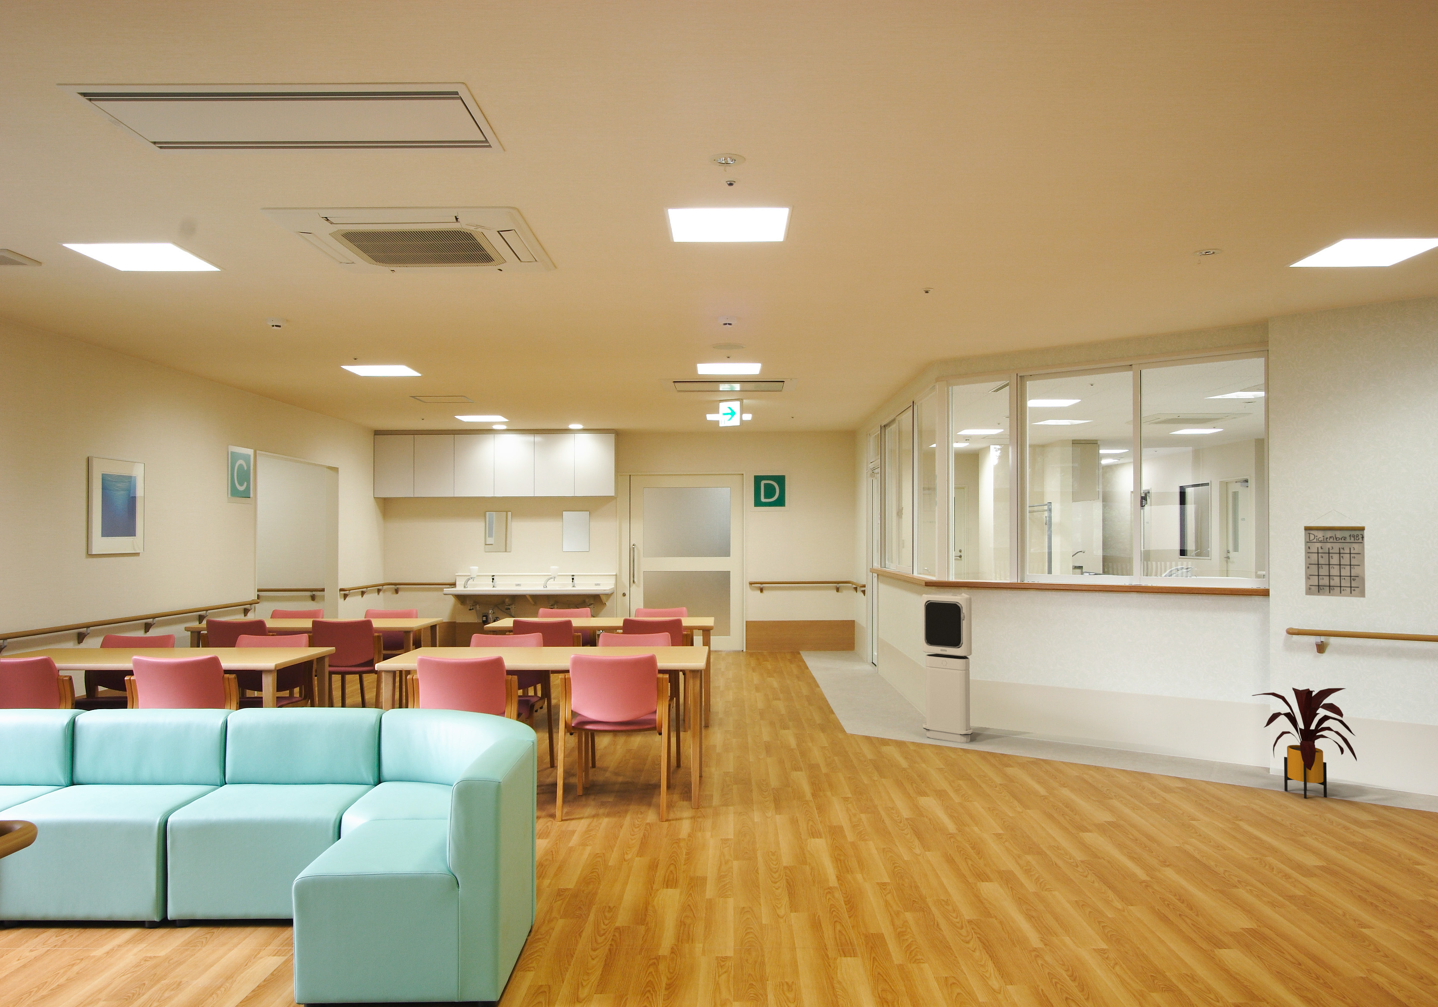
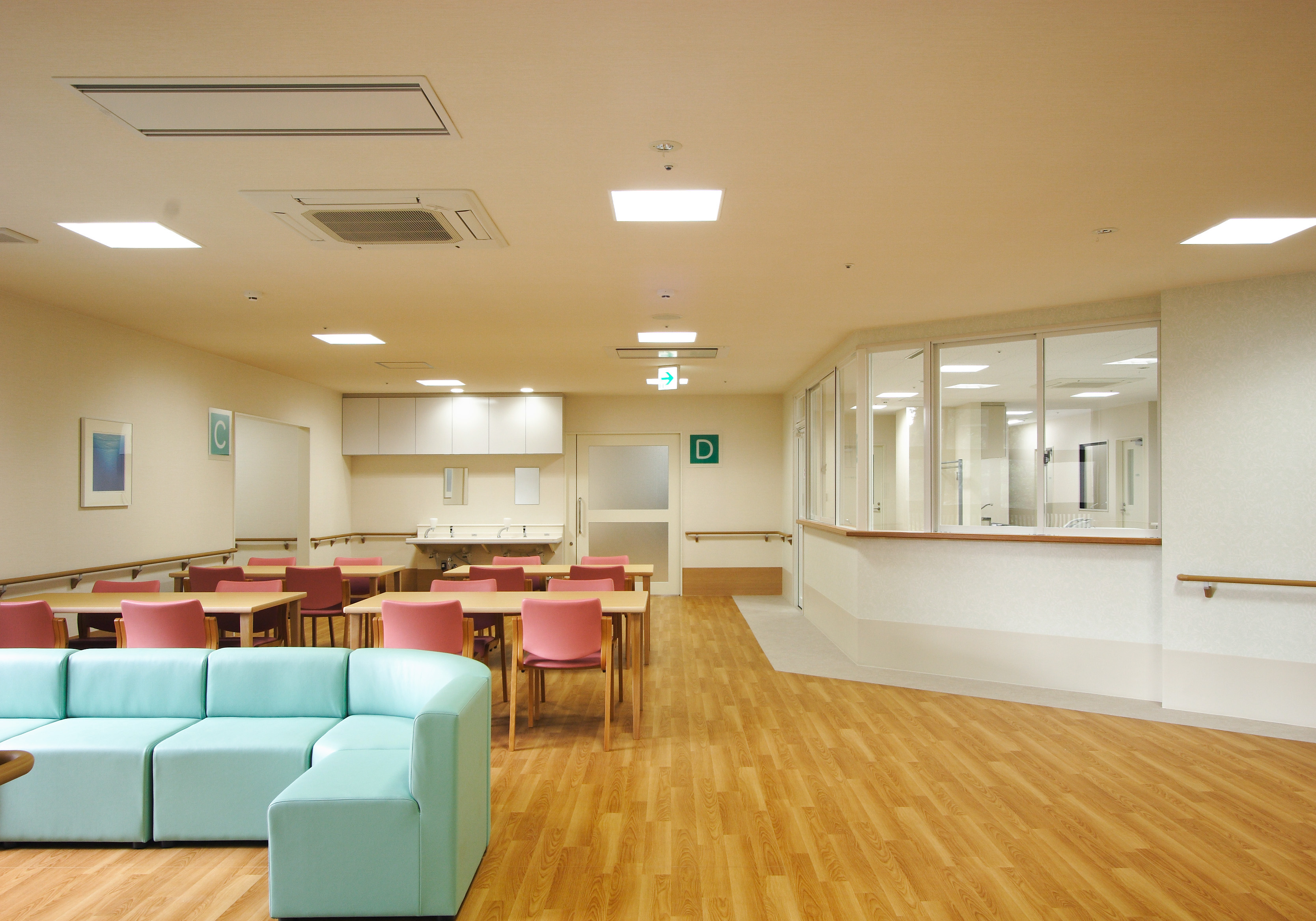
- house plant [1251,687,1357,799]
- calendar [1304,510,1366,598]
- air purifier [922,593,973,743]
